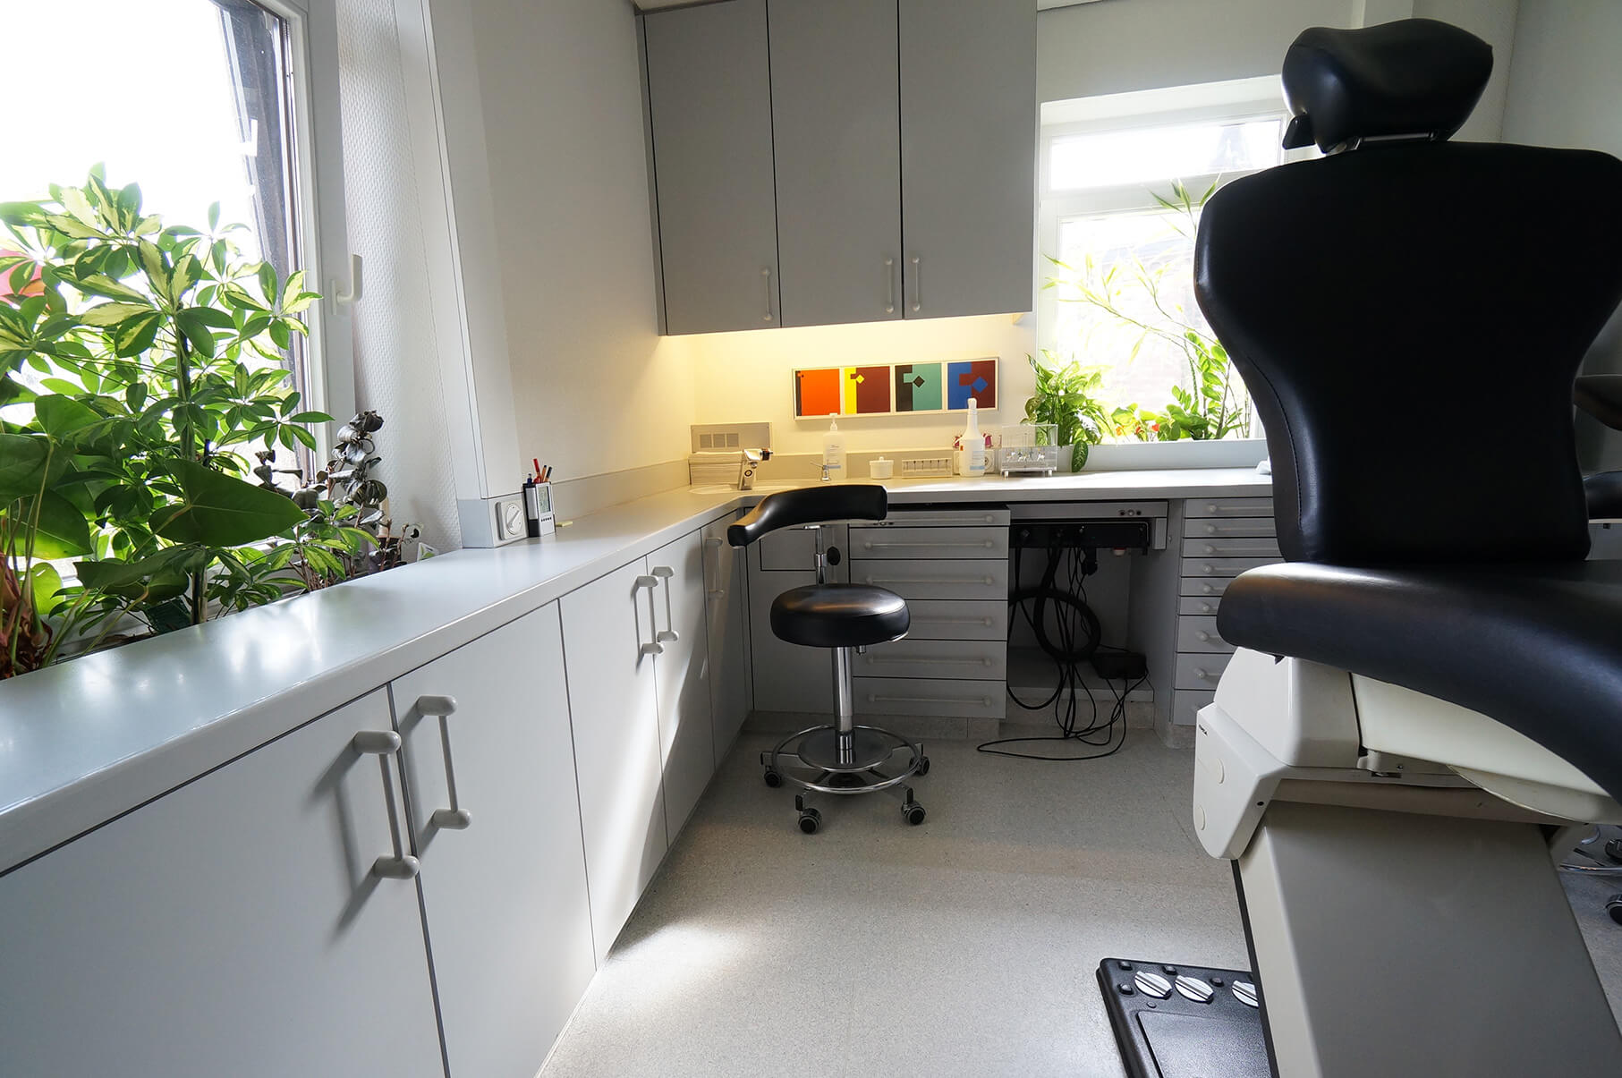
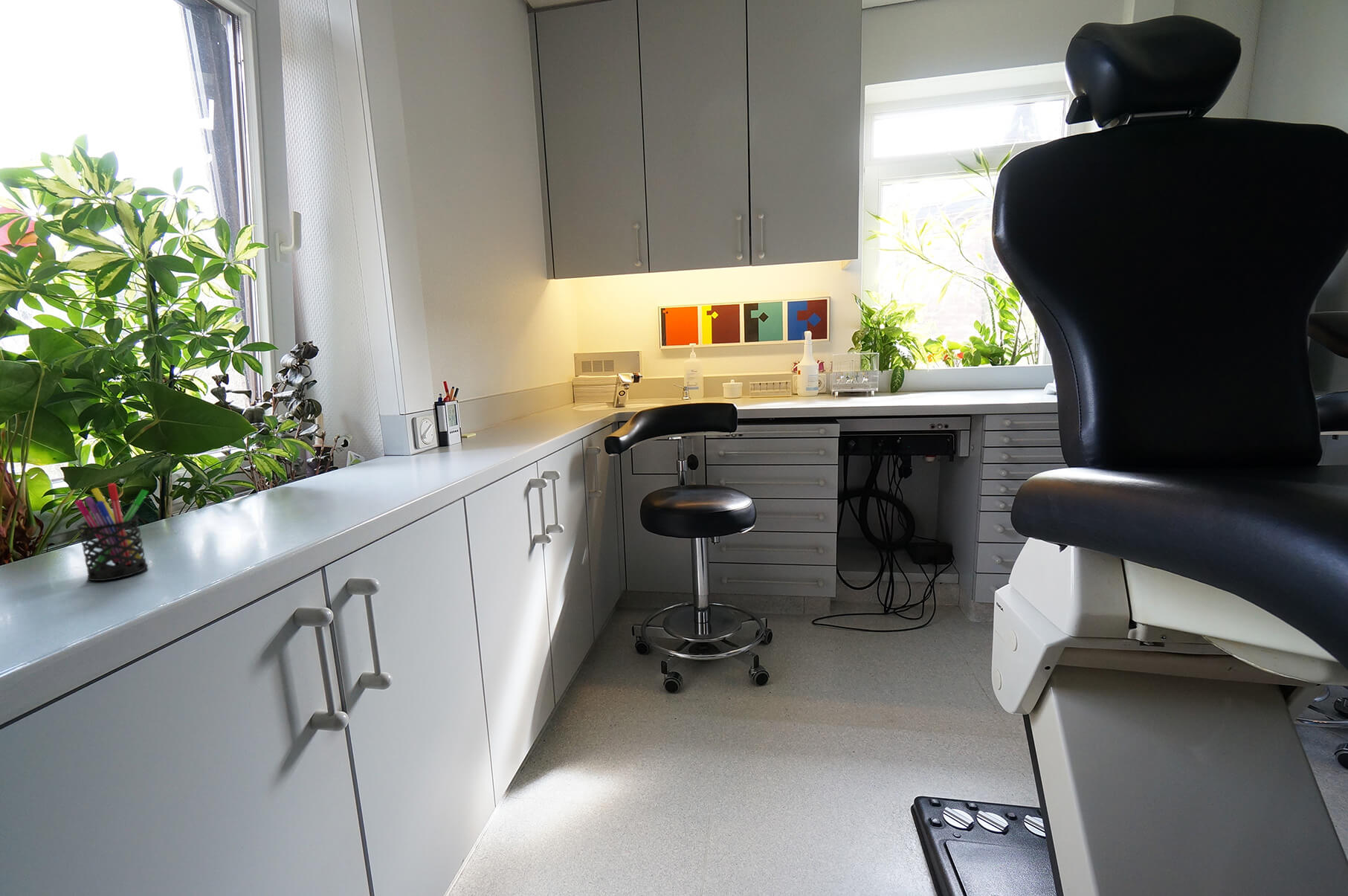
+ pen holder [74,483,149,581]
